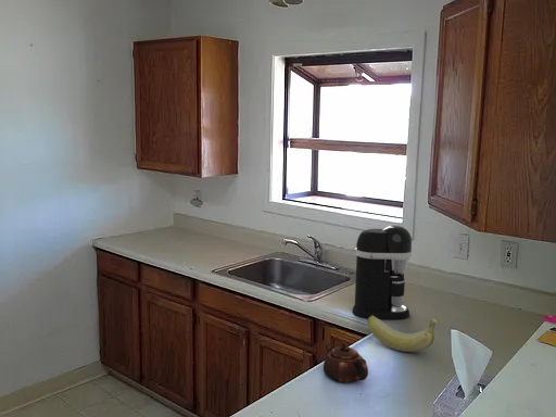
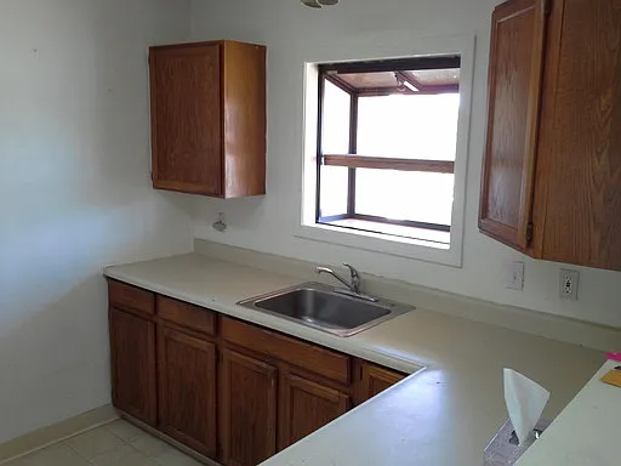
- coffee maker [351,225,413,320]
- teapot [323,341,369,383]
- banana [367,315,439,353]
